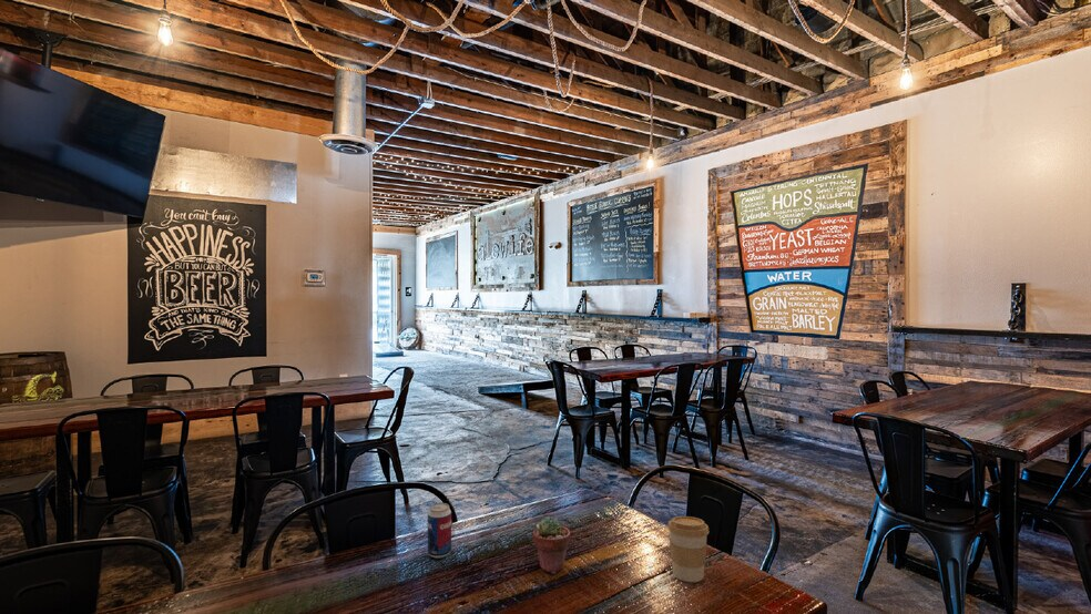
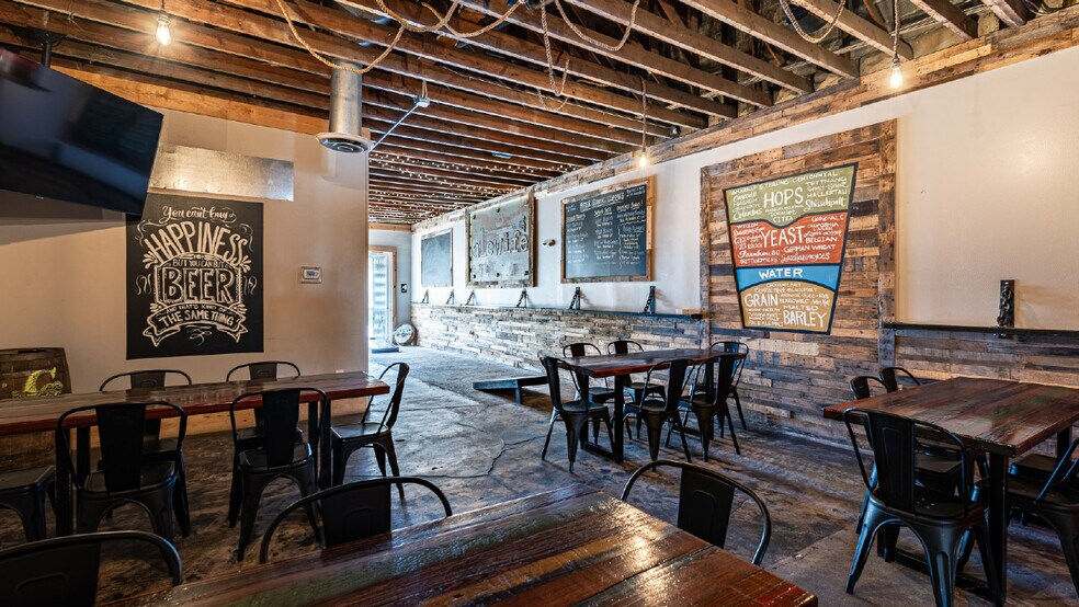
- coffee cup [666,515,710,583]
- potted succulent [532,515,571,575]
- beverage can [427,502,452,560]
